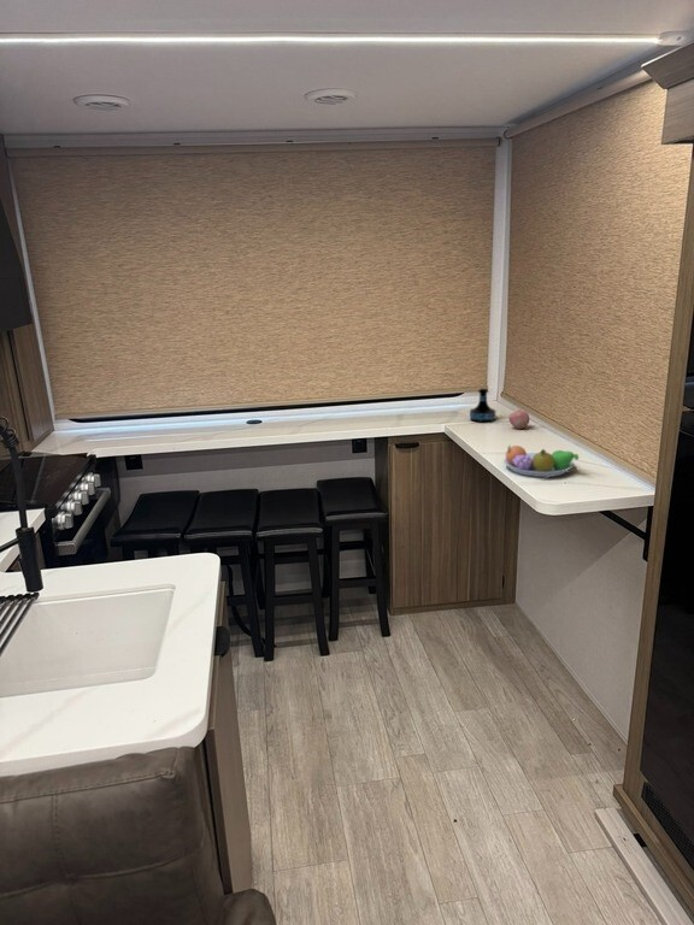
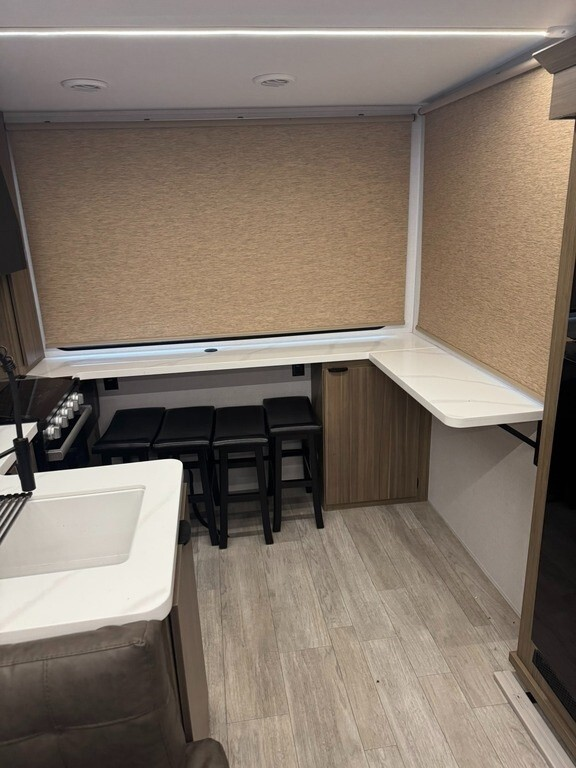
- fruit bowl [502,444,580,478]
- apple [507,408,530,430]
- tequila bottle [469,387,496,423]
